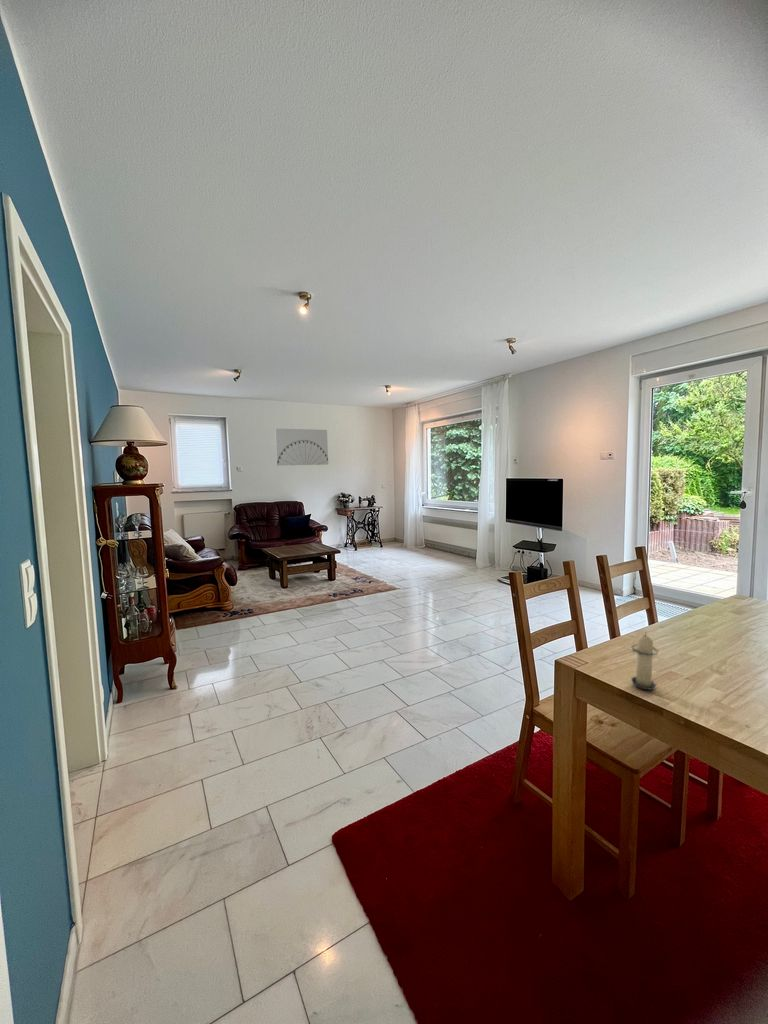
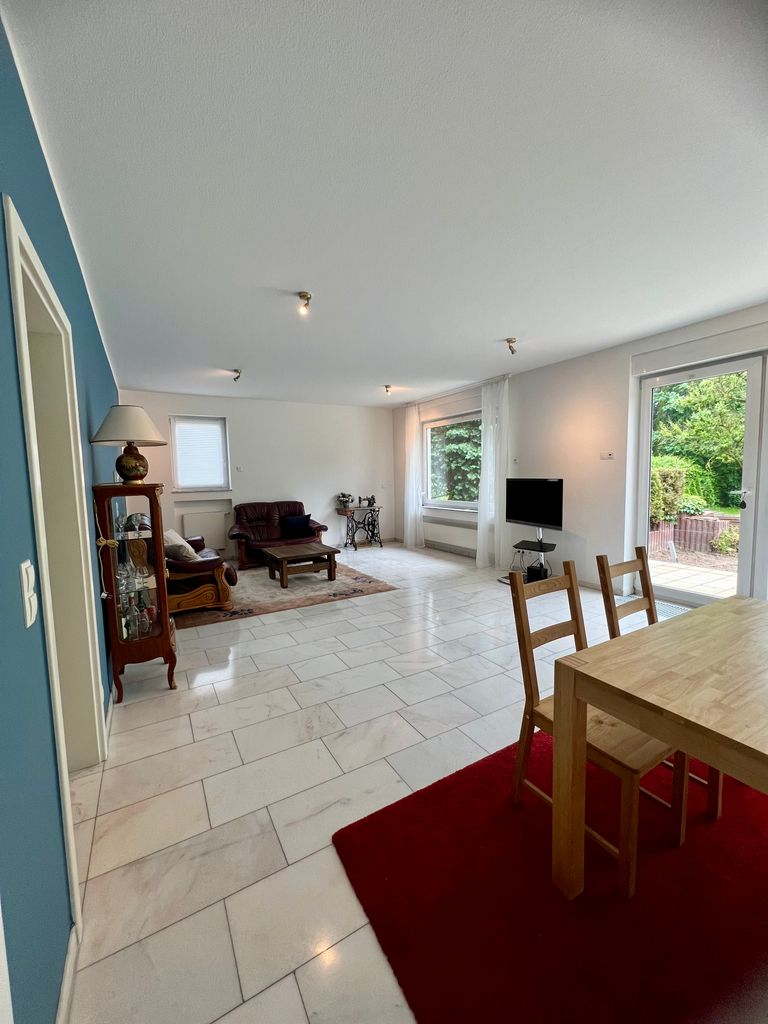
- candle [630,631,659,691]
- wall art [274,428,329,467]
